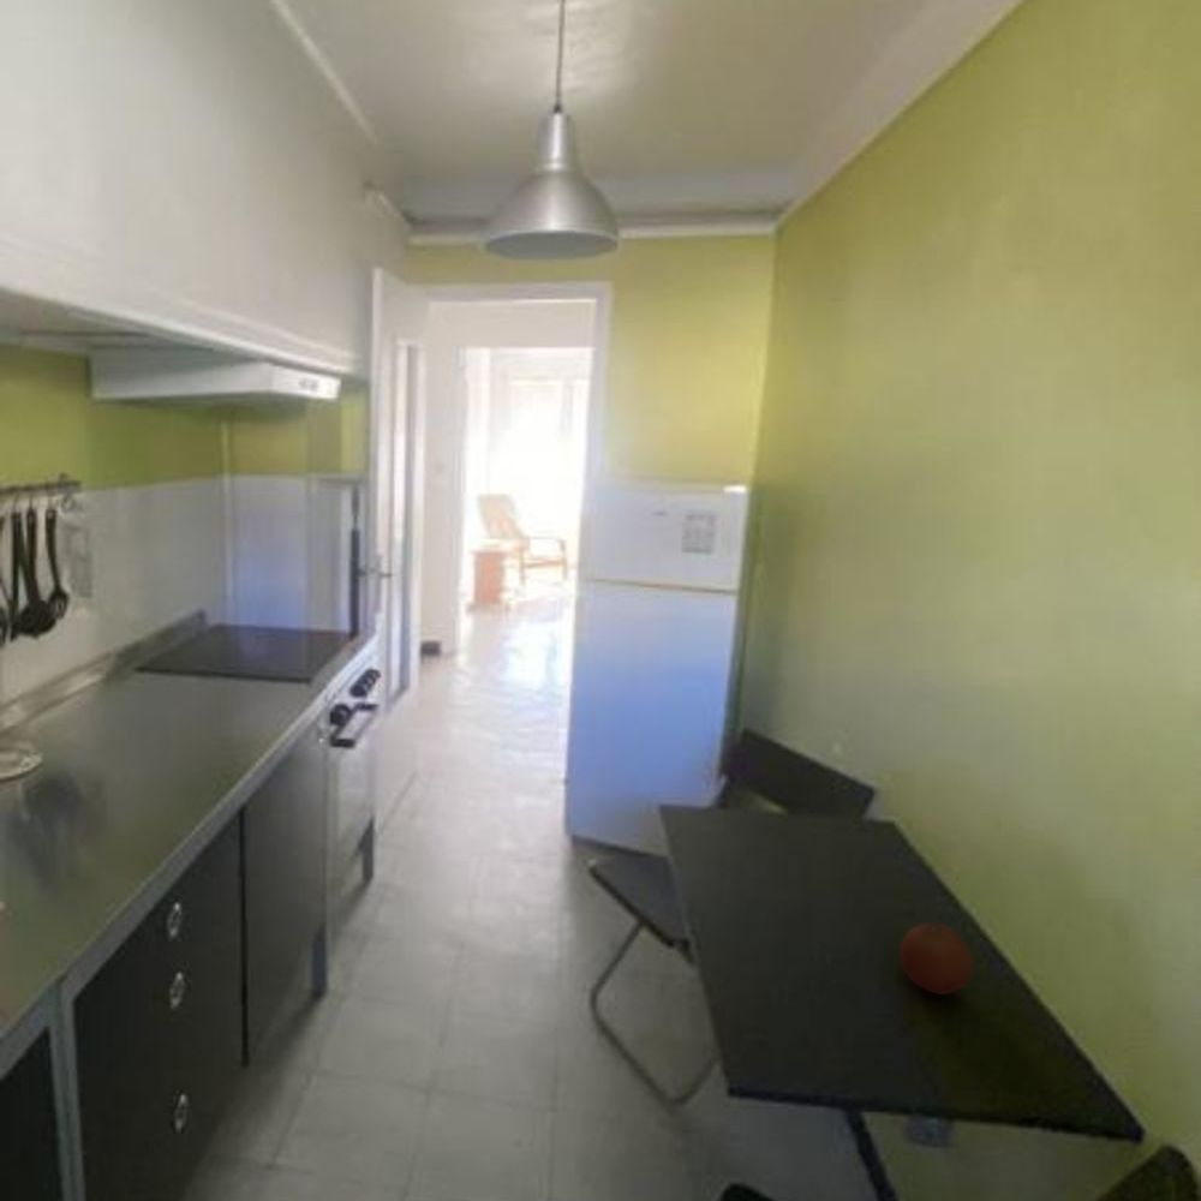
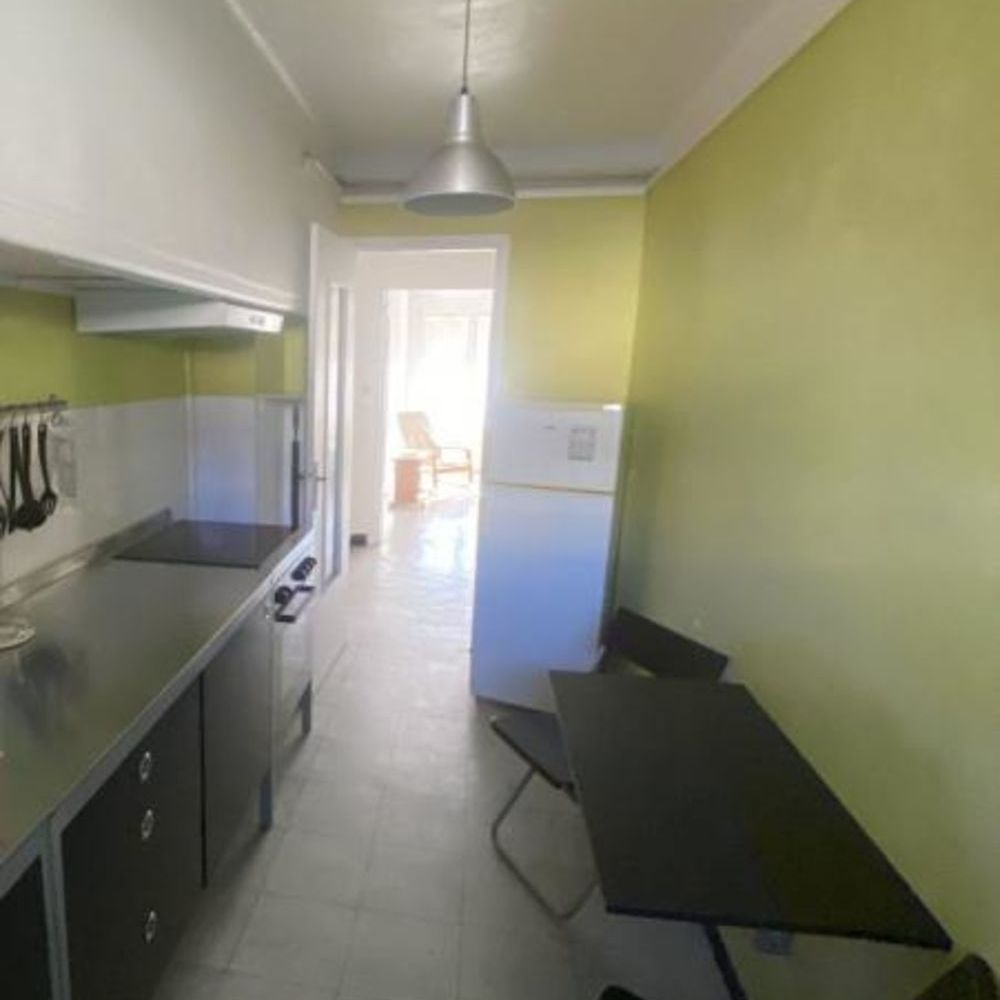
- fruit [898,922,974,996]
